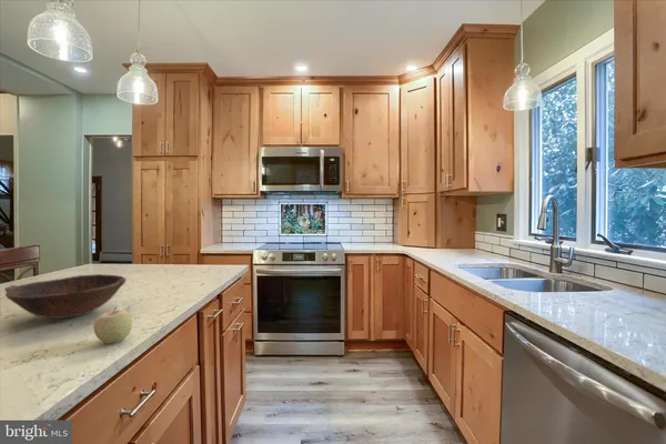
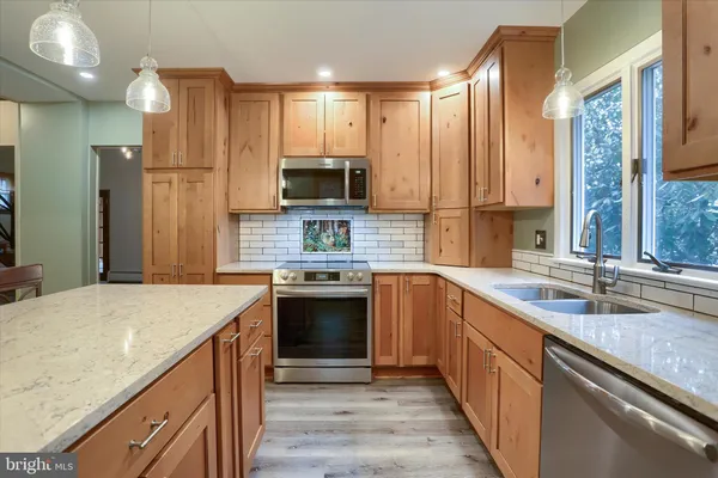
- bowl [3,273,128,320]
- fruit [92,305,133,344]
